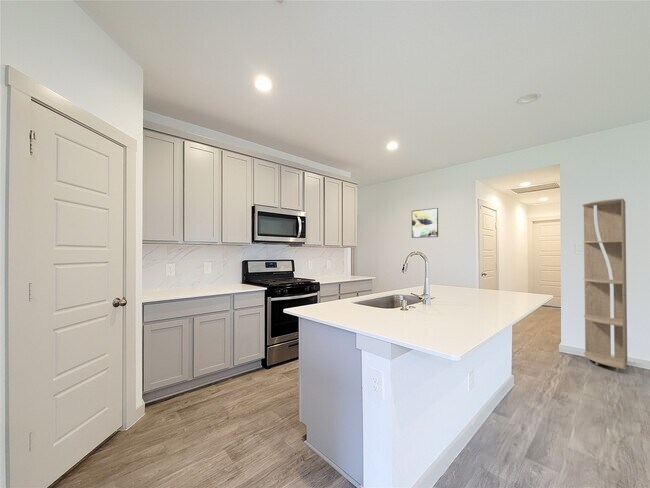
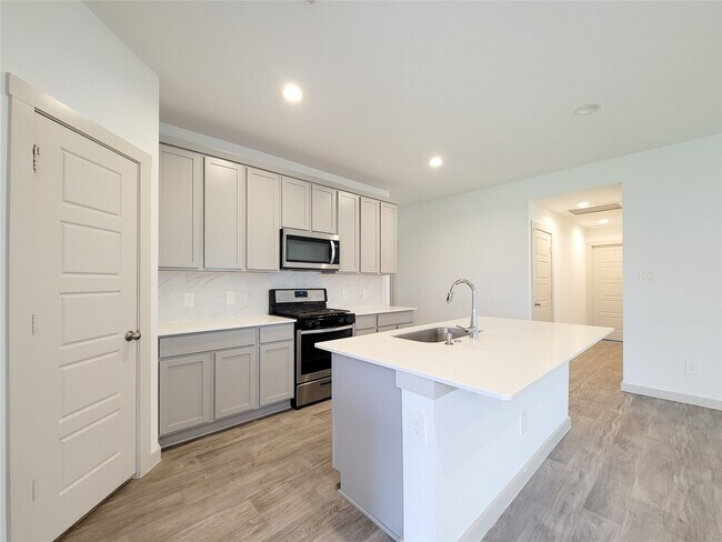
- shelving unit [582,197,628,372]
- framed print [411,207,439,239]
